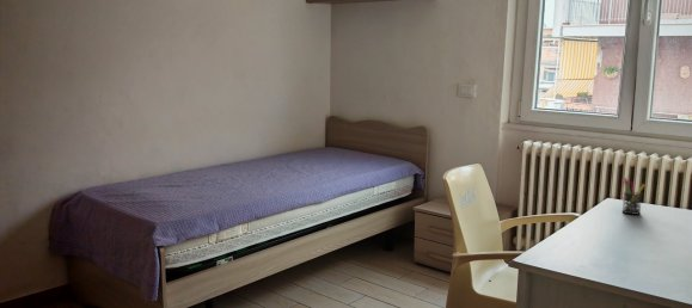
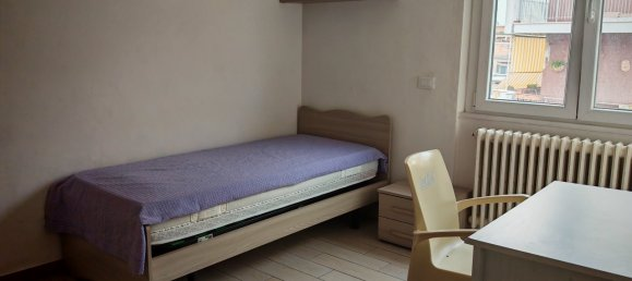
- pen holder [621,177,645,216]
